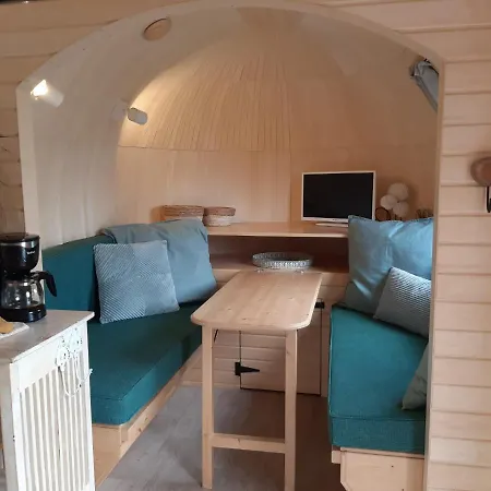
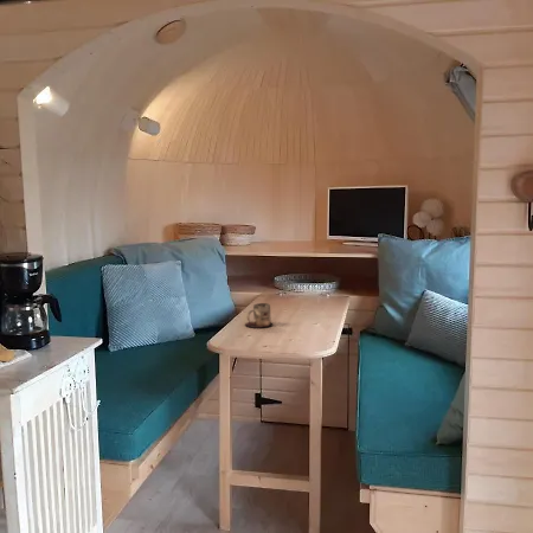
+ mug [244,302,274,329]
